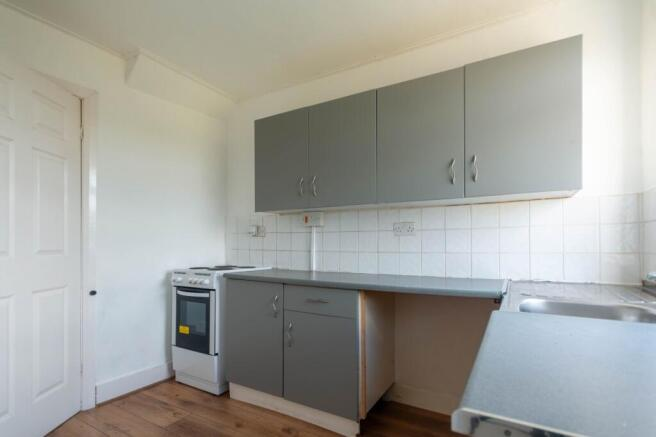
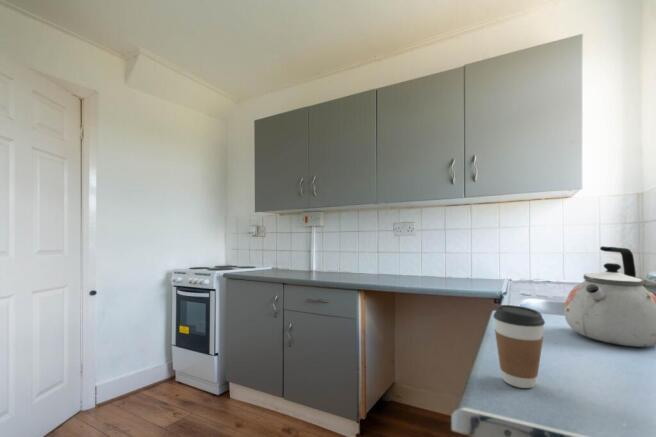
+ coffee cup [492,304,546,389]
+ kettle [564,245,656,348]
